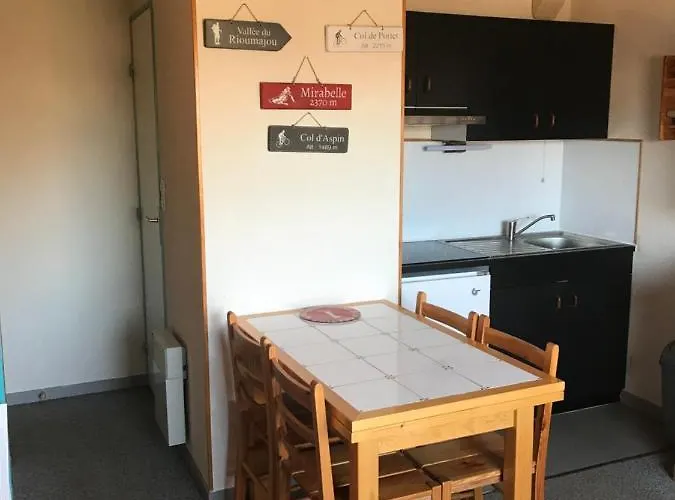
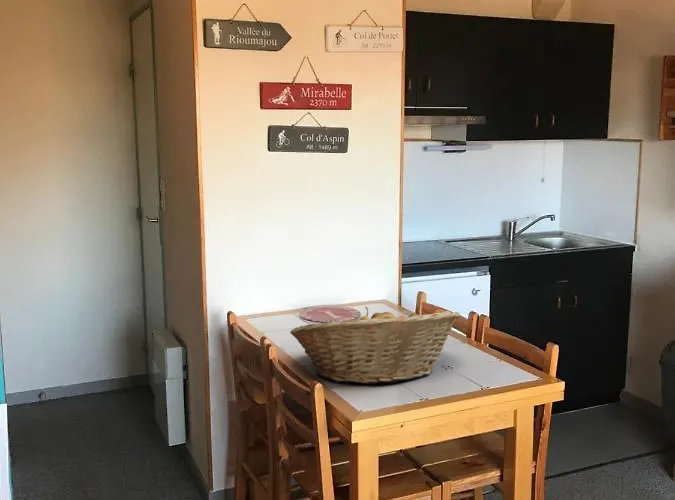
+ fruit basket [289,306,461,385]
